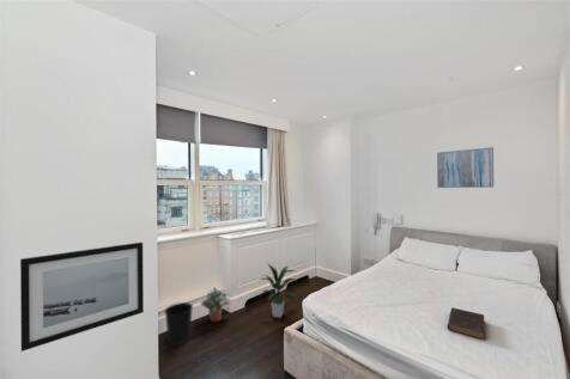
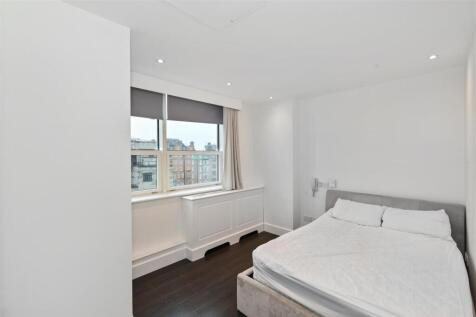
- indoor plant [259,263,296,319]
- wastebasket [163,301,194,346]
- book [447,306,486,341]
- wall art [19,242,145,353]
- wall art [436,146,495,189]
- potted plant [200,286,232,323]
